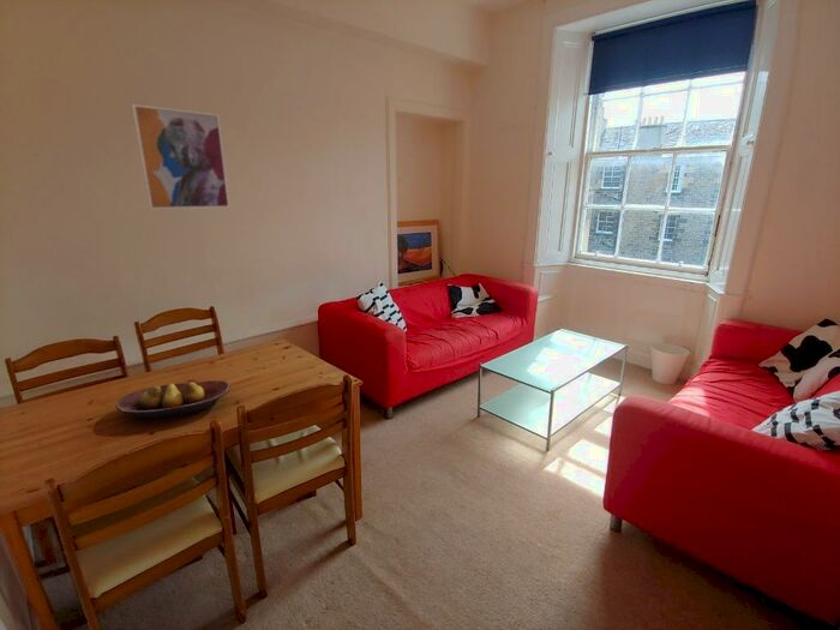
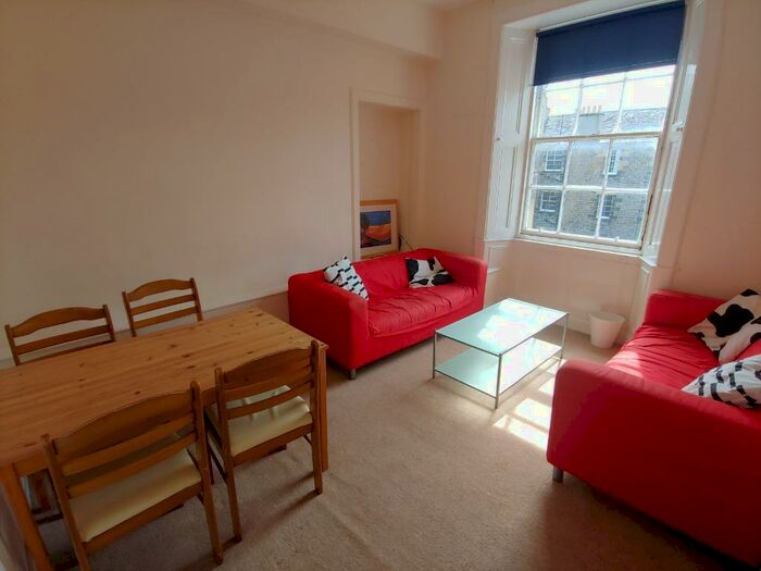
- wall art [131,103,230,210]
- fruit bowl [114,379,232,420]
